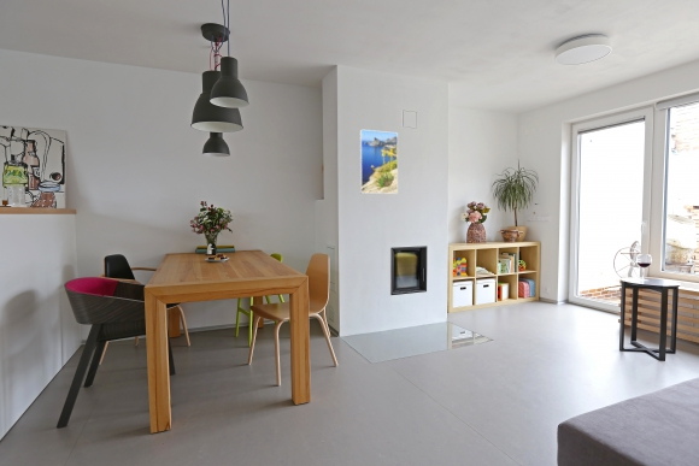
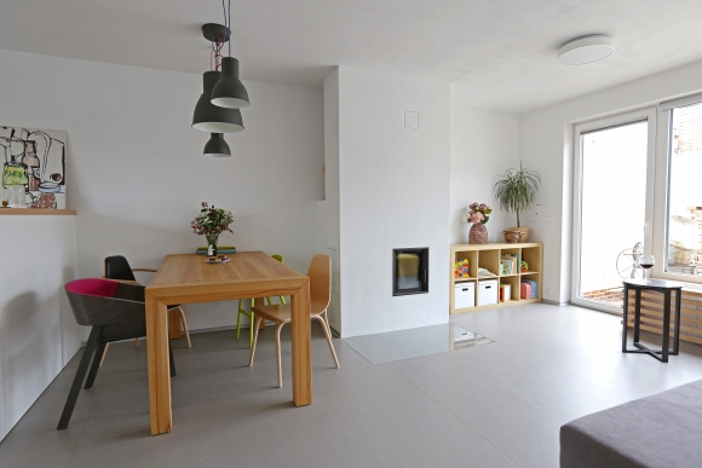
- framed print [359,129,399,195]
